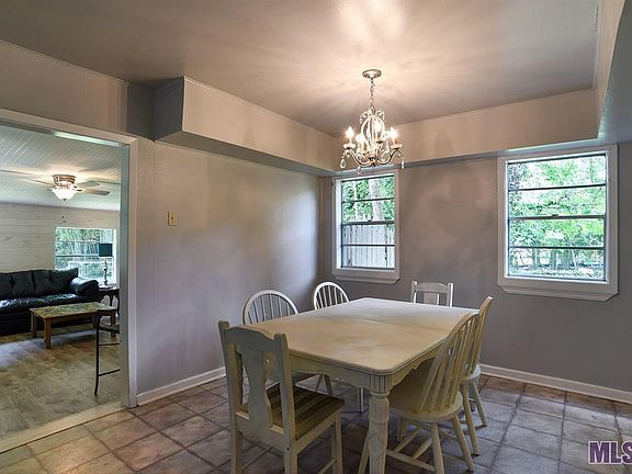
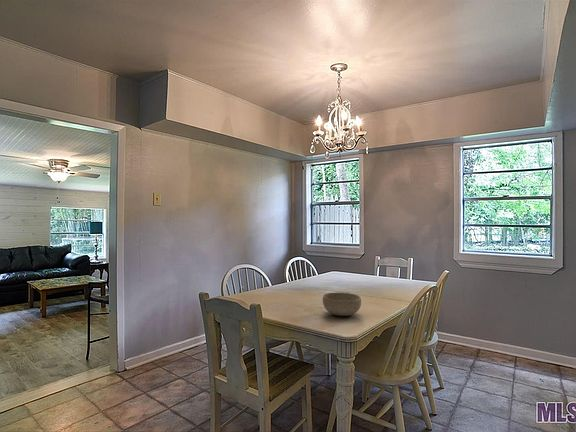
+ bowl [322,292,362,317]
